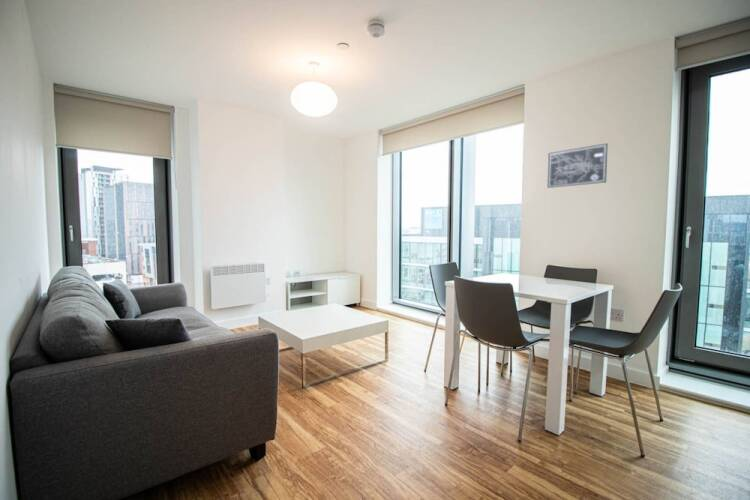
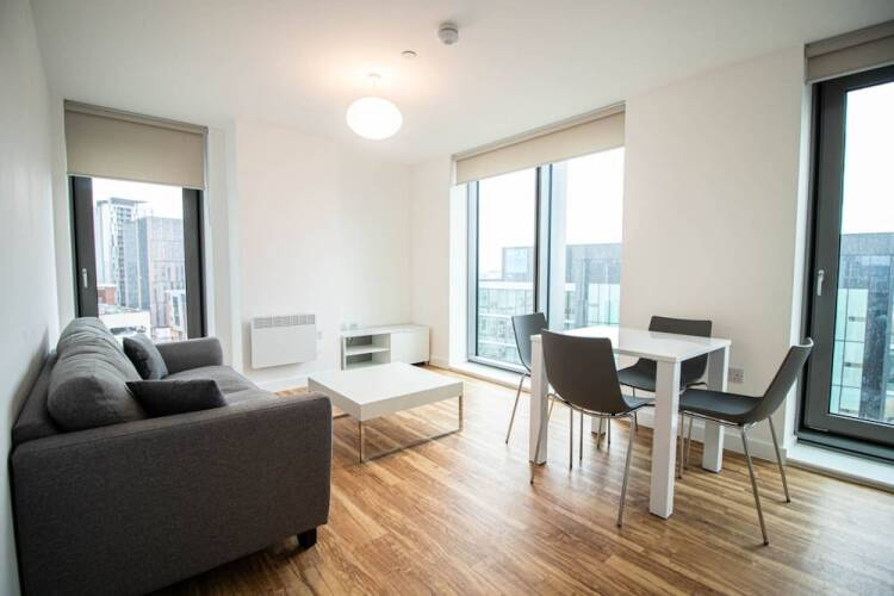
- wall art [547,142,609,189]
